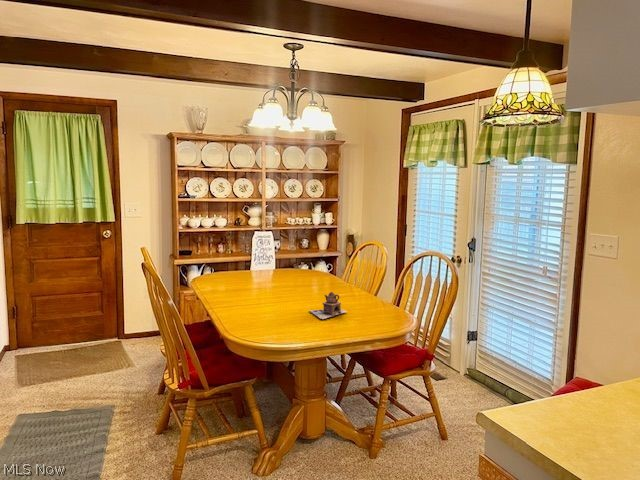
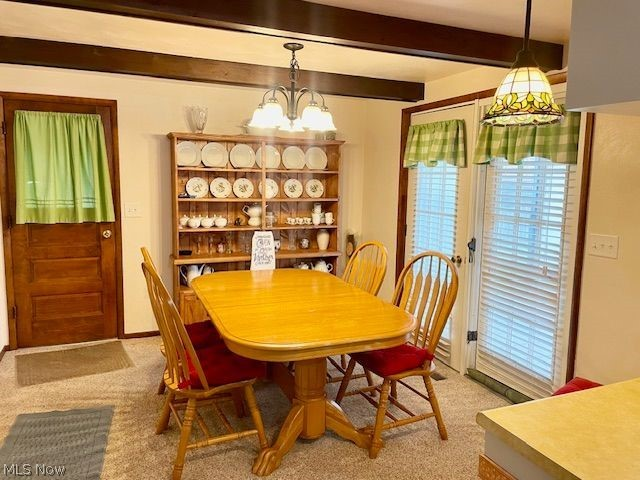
- teapot [308,291,348,321]
